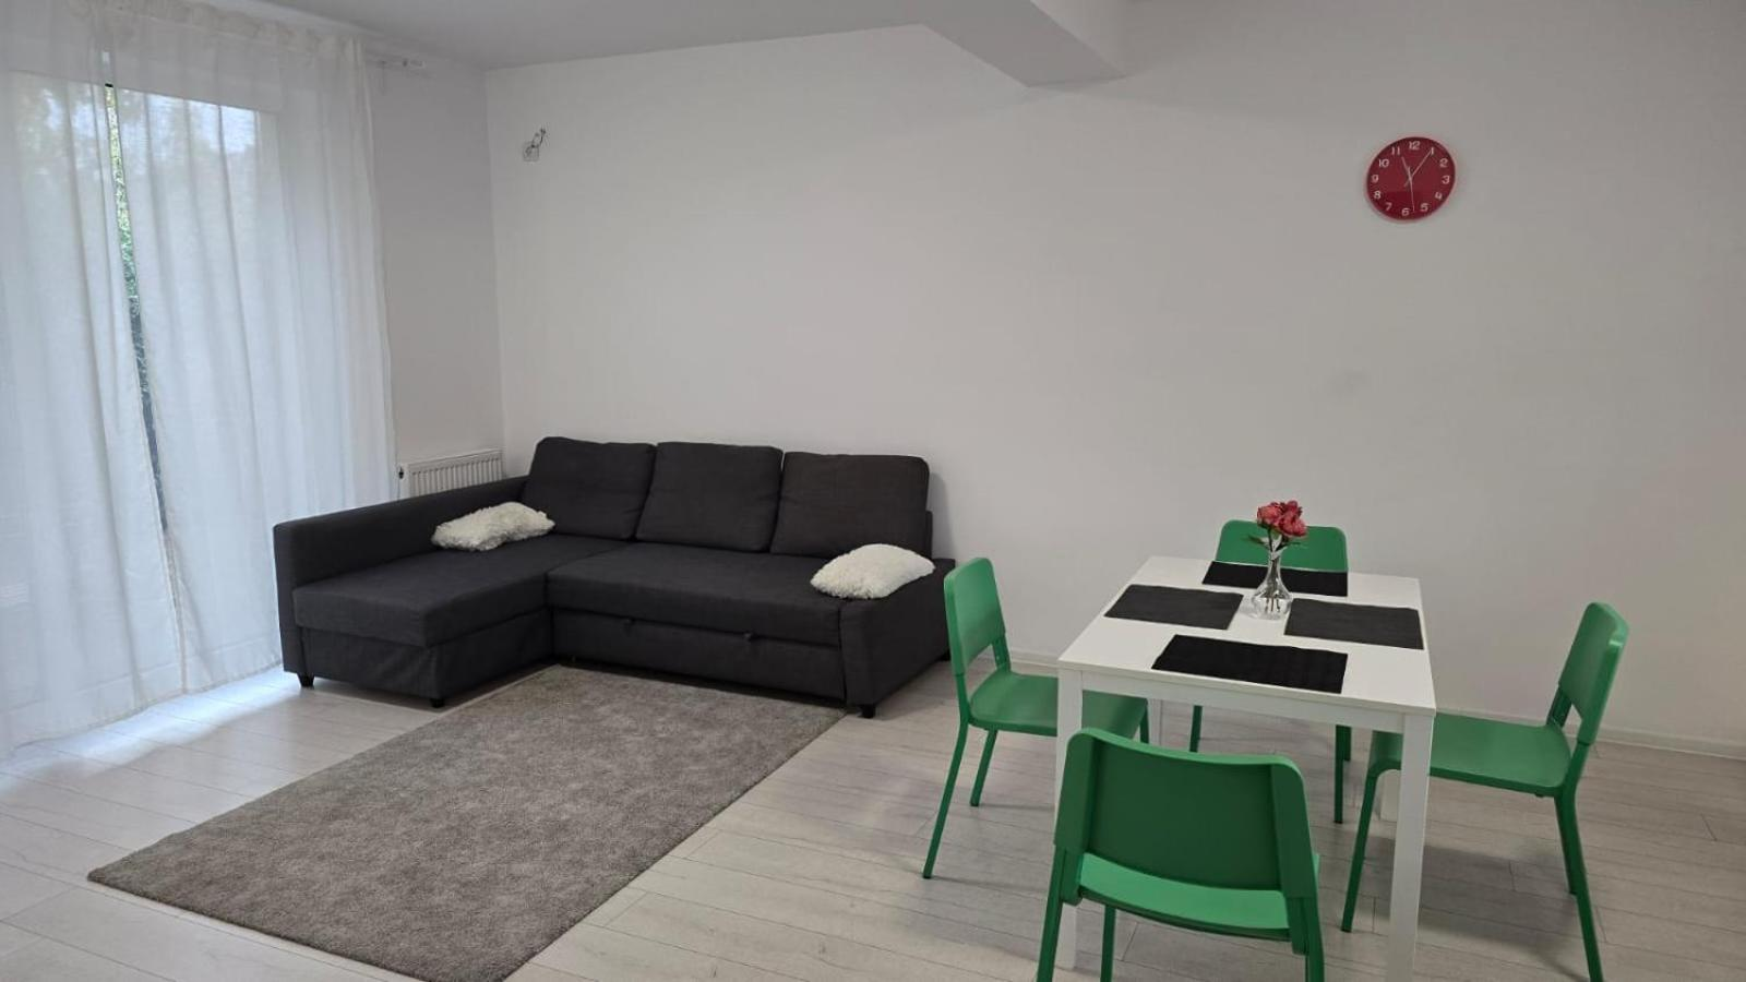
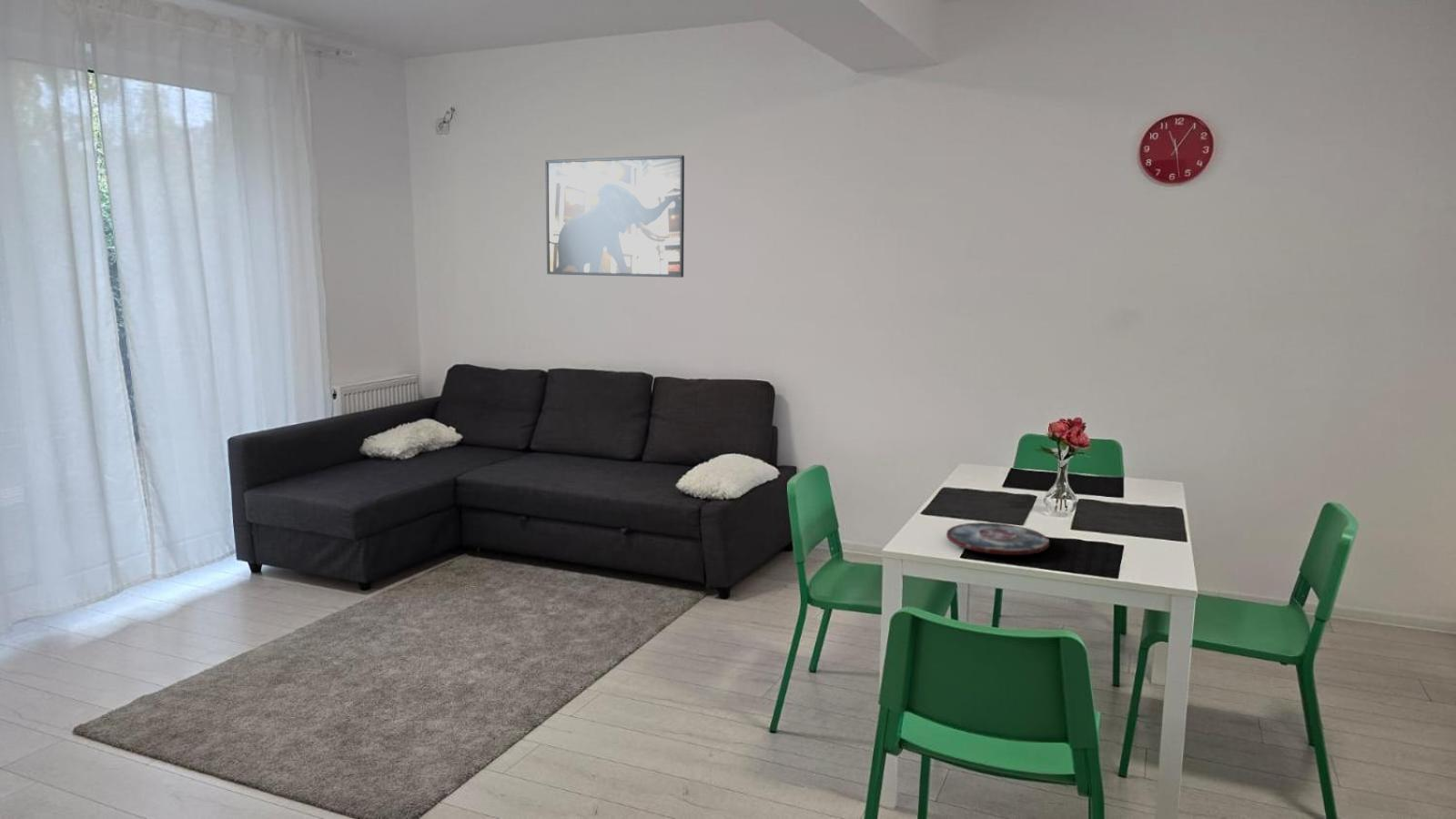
+ plate [945,521,1050,556]
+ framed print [544,155,685,278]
